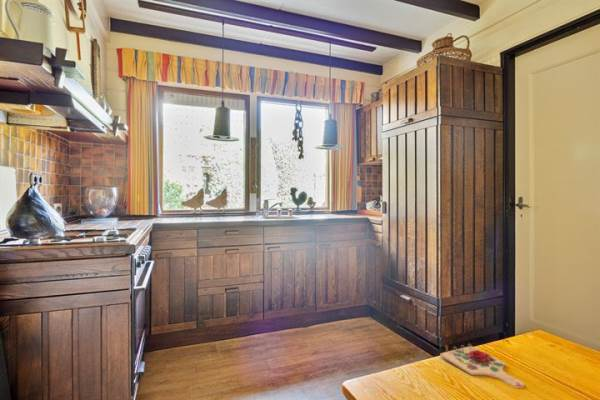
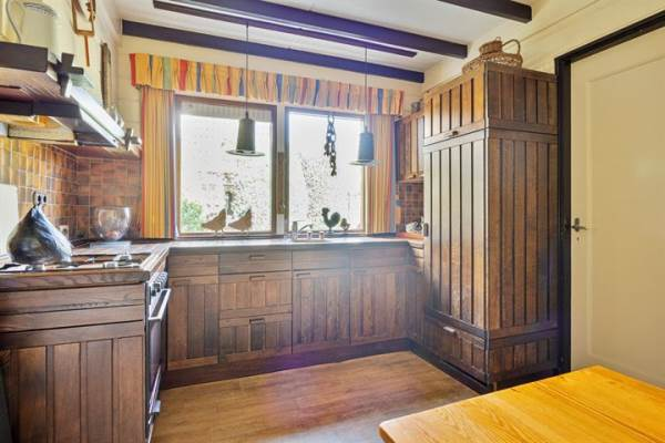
- cutting board [439,343,525,389]
